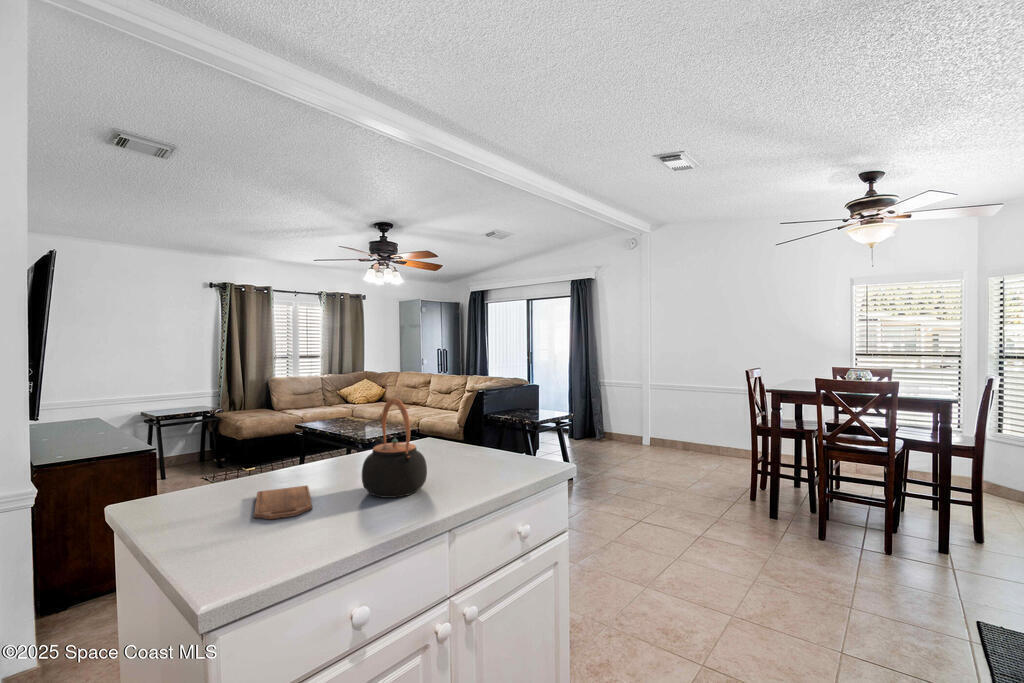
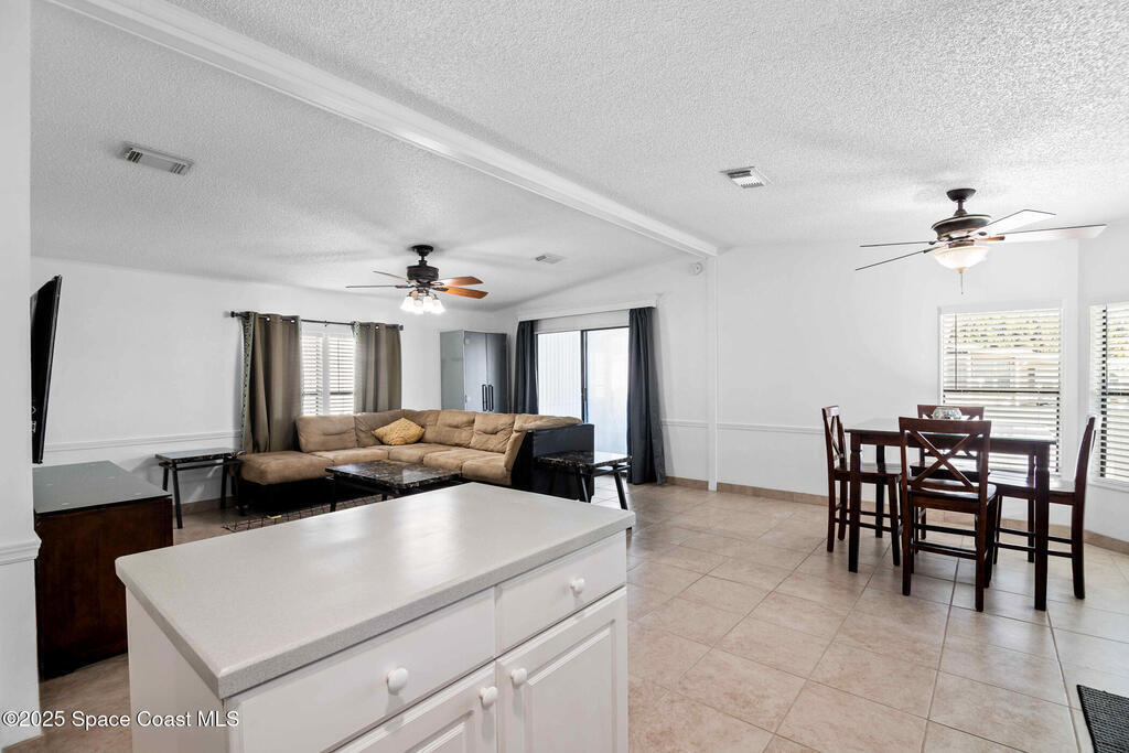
- teapot [361,397,428,499]
- cutting board [253,485,313,520]
